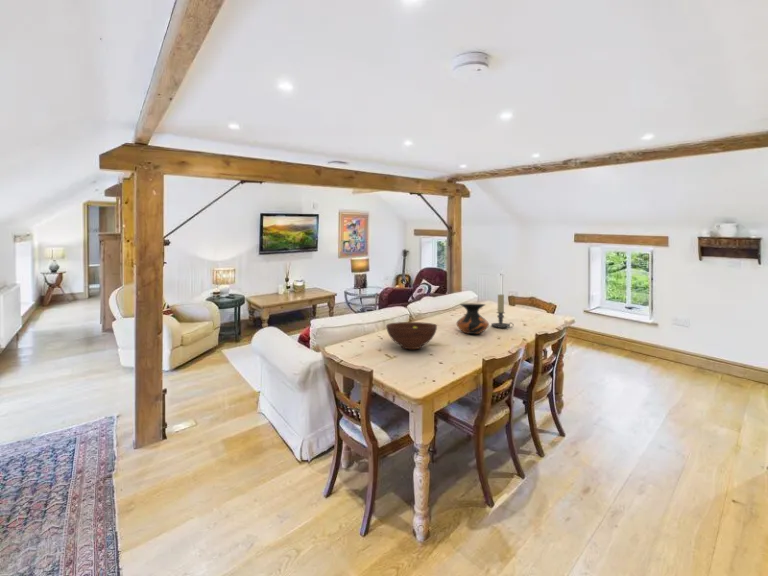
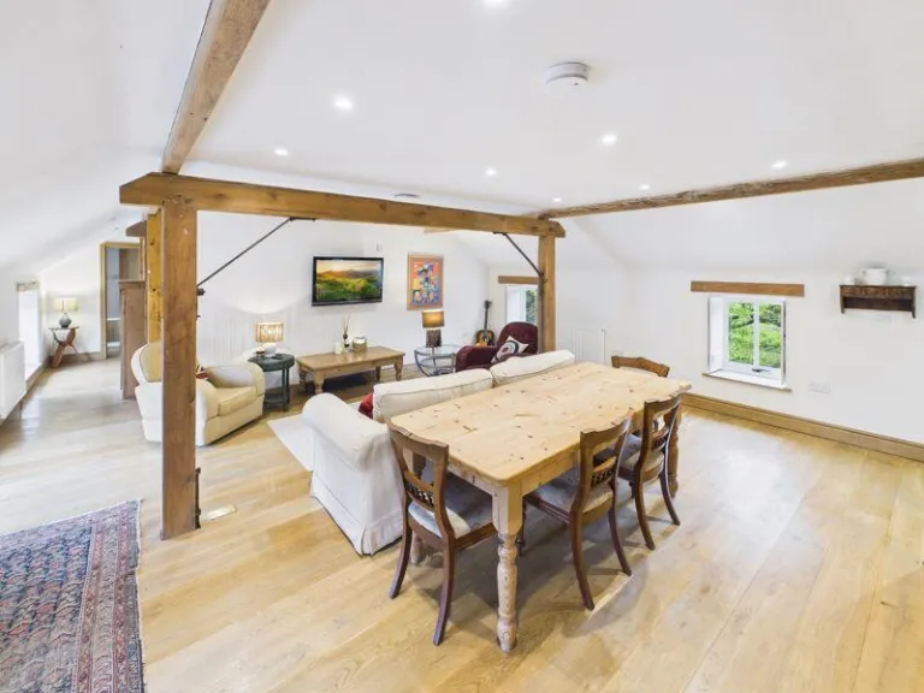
- fruit bowl [385,321,438,350]
- vase [456,303,490,335]
- candle holder [490,294,515,329]
